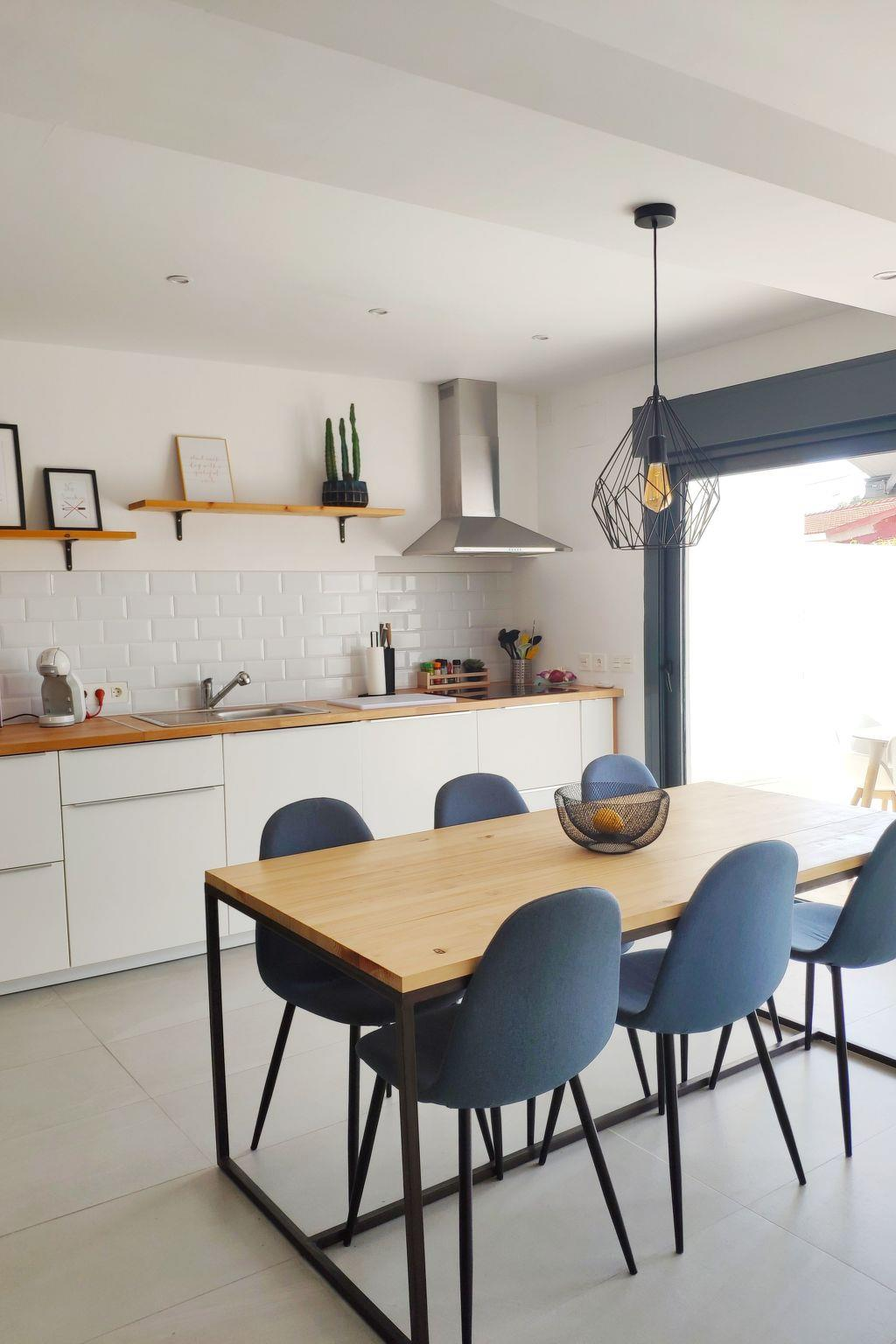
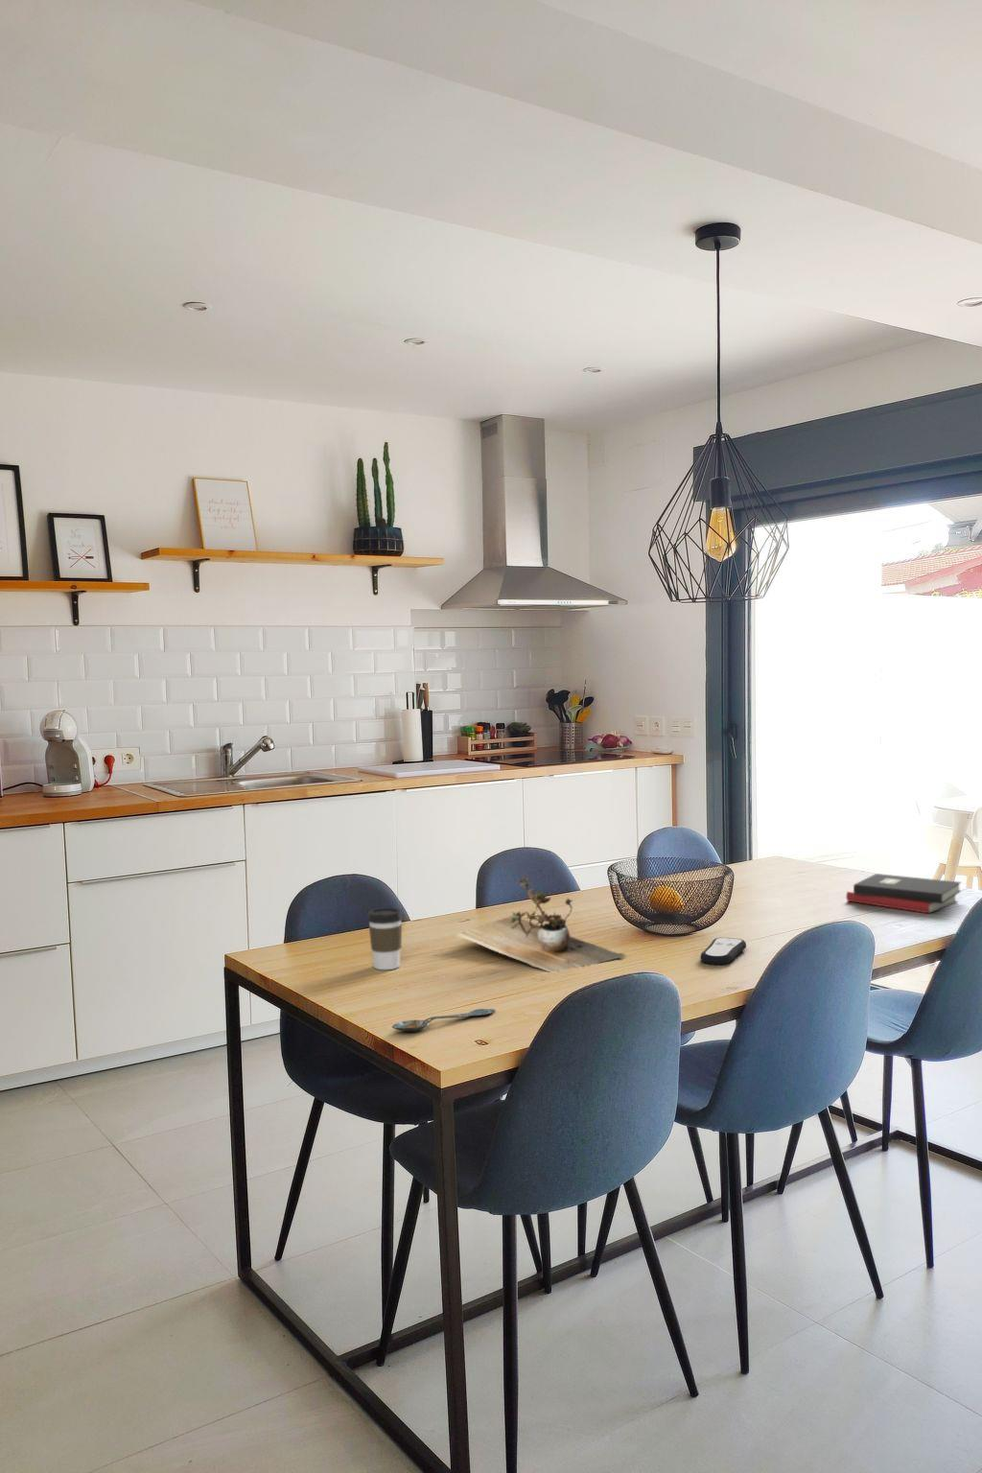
+ succulent plant [453,873,627,973]
+ hardback book [845,872,963,915]
+ spoon [391,1008,496,1032]
+ remote control [700,937,747,966]
+ coffee cup [366,907,403,971]
